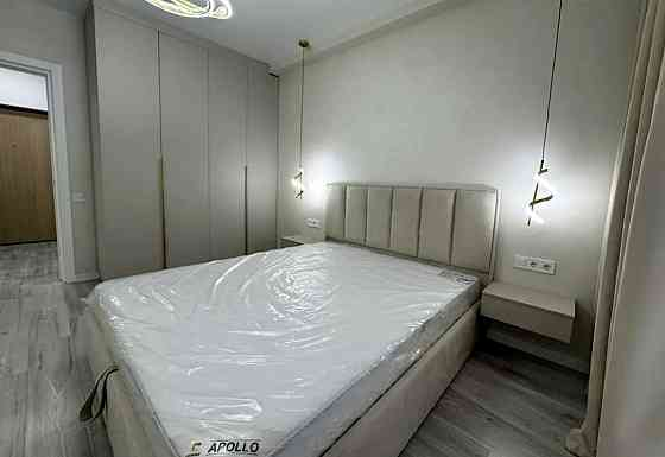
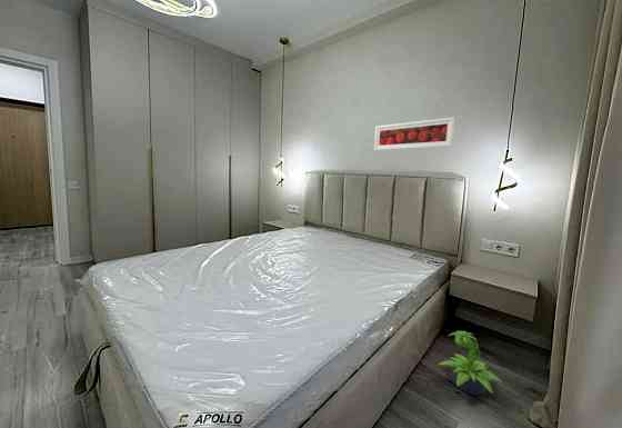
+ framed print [373,117,455,151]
+ potted plant [438,330,504,396]
